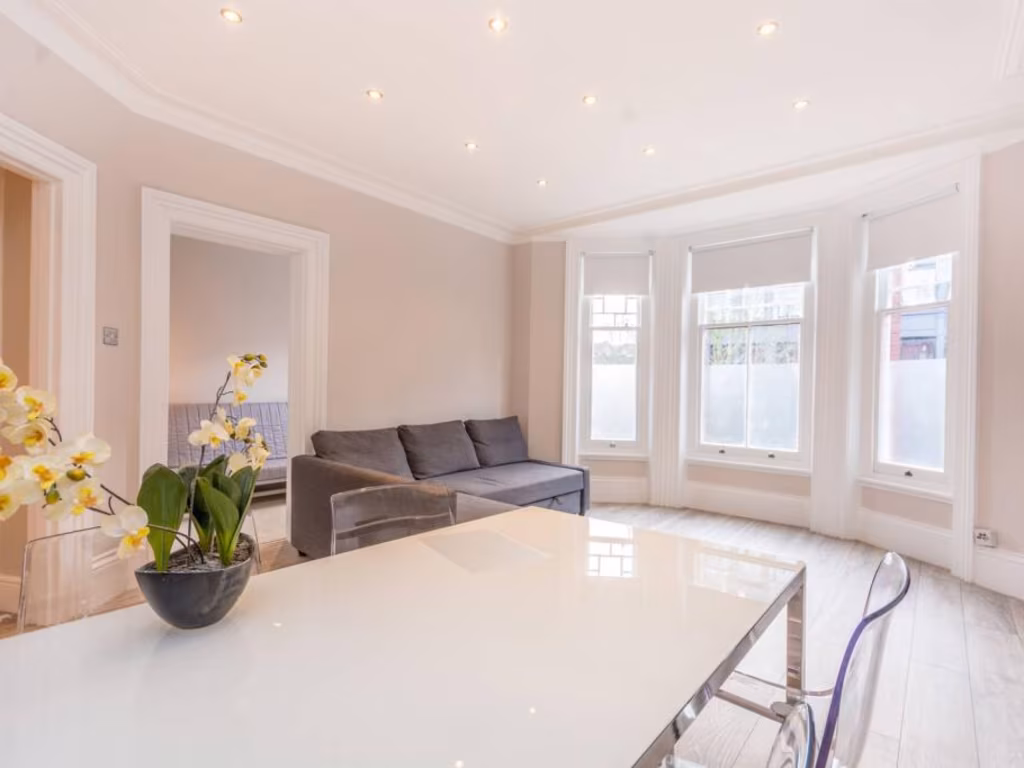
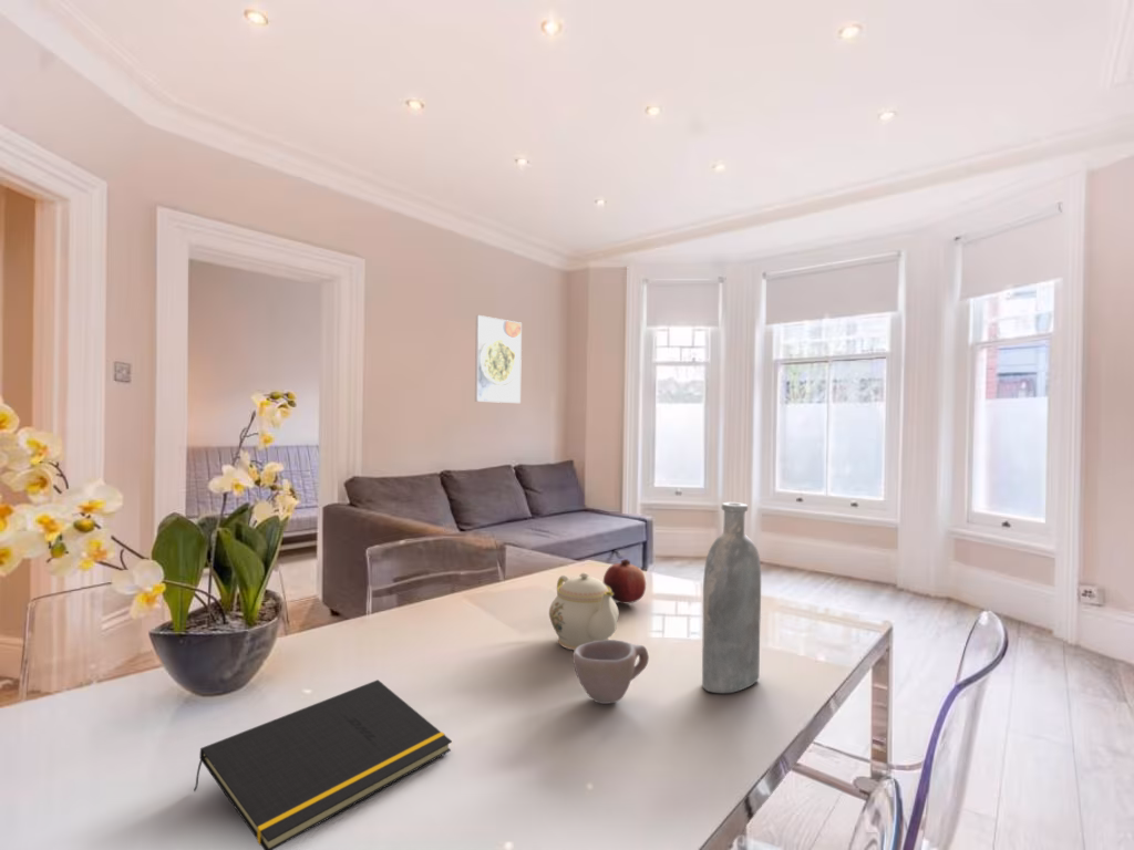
+ fruit [602,558,647,604]
+ teapot [548,571,619,651]
+ bottle [701,501,762,694]
+ notepad [193,678,453,850]
+ cup [571,639,650,705]
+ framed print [474,314,523,404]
